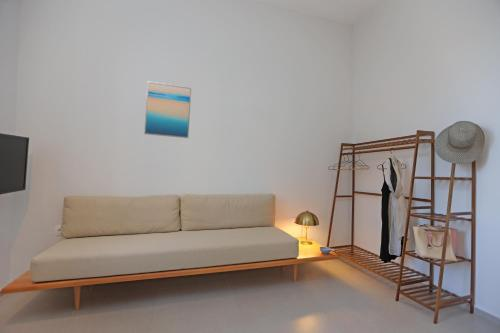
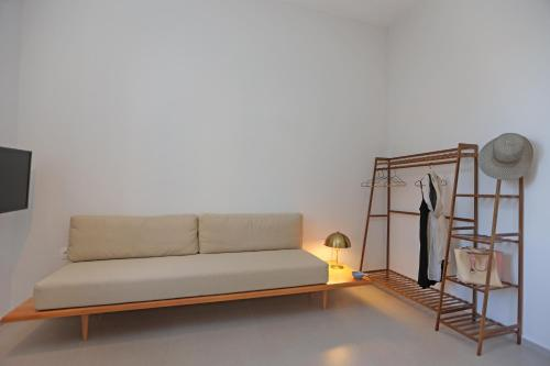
- wall art [143,81,192,139]
